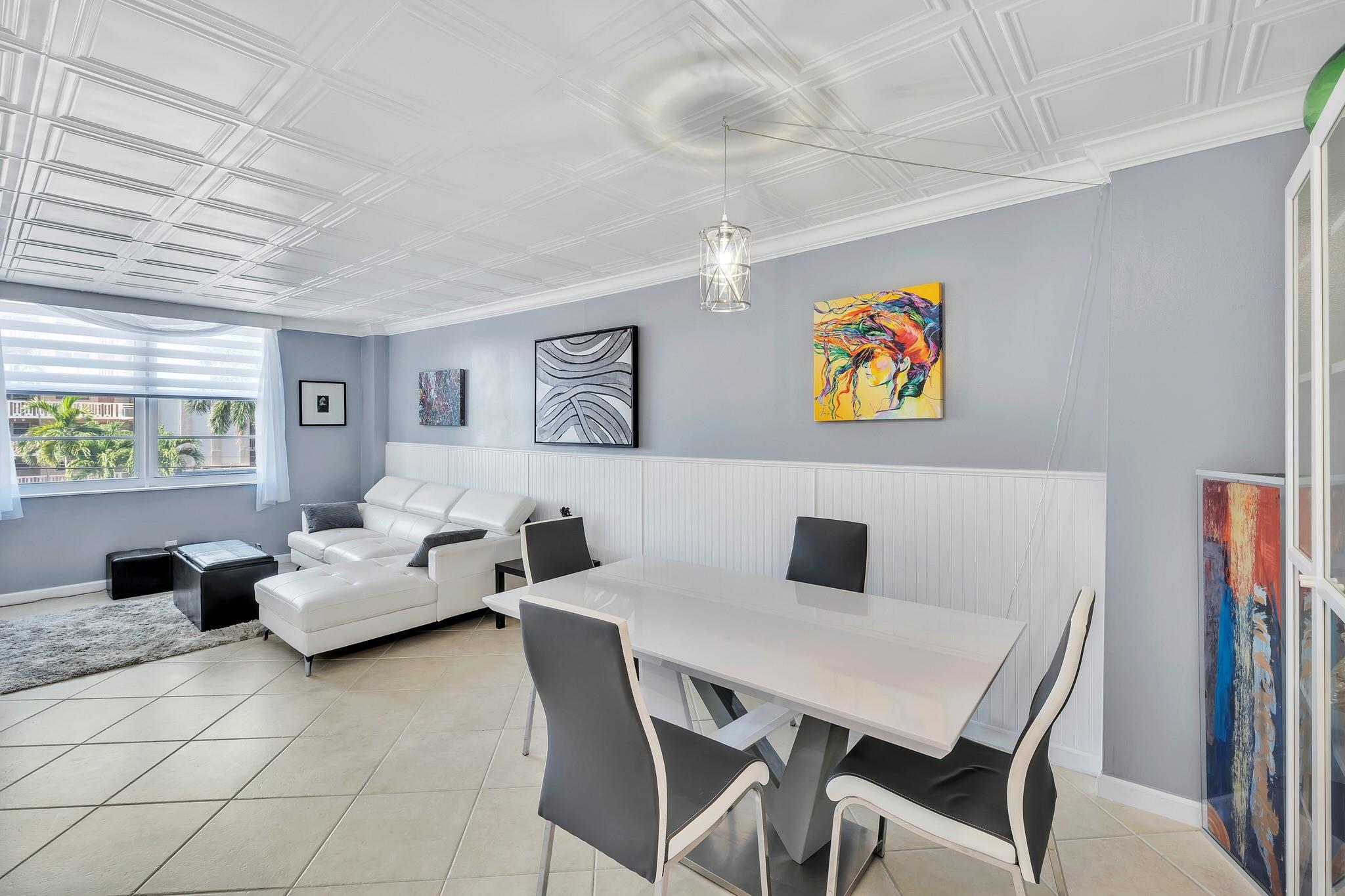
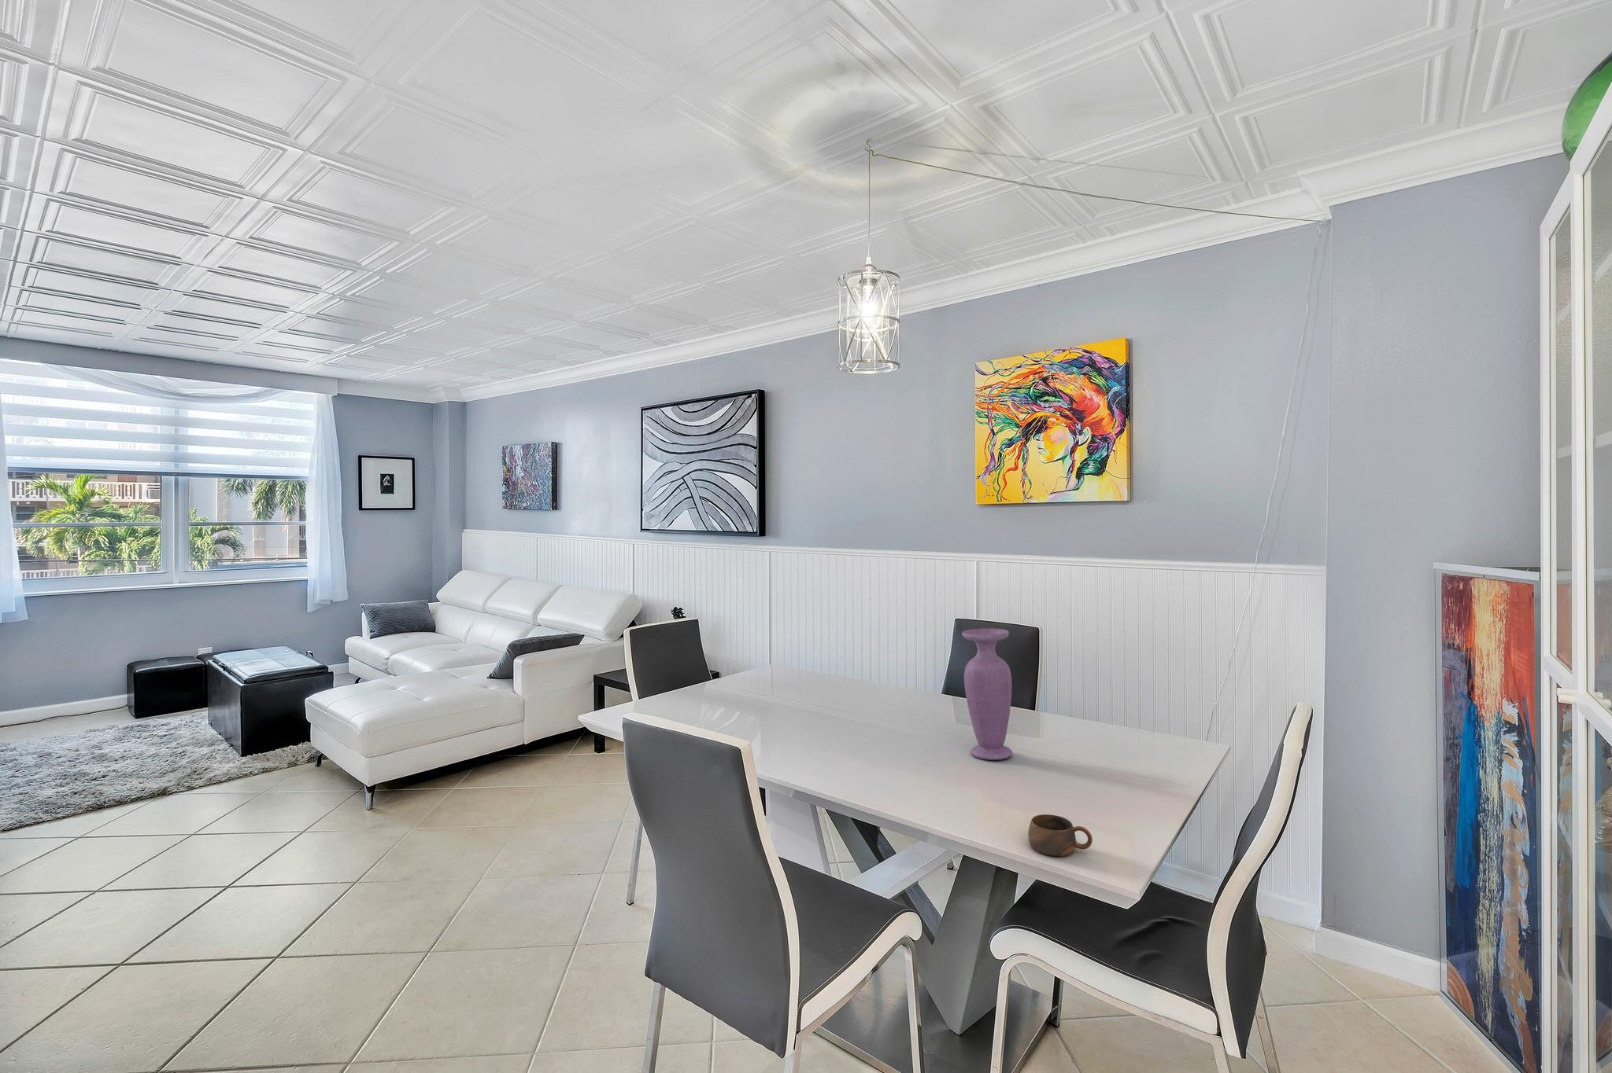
+ cup [1027,813,1093,856]
+ vase [961,628,1013,760]
